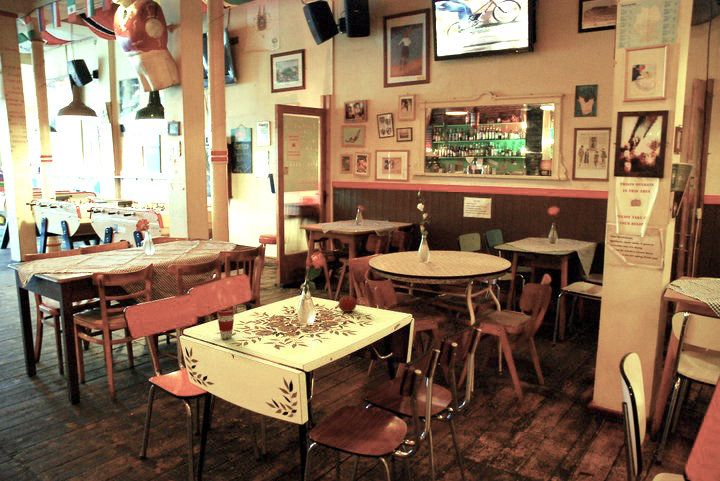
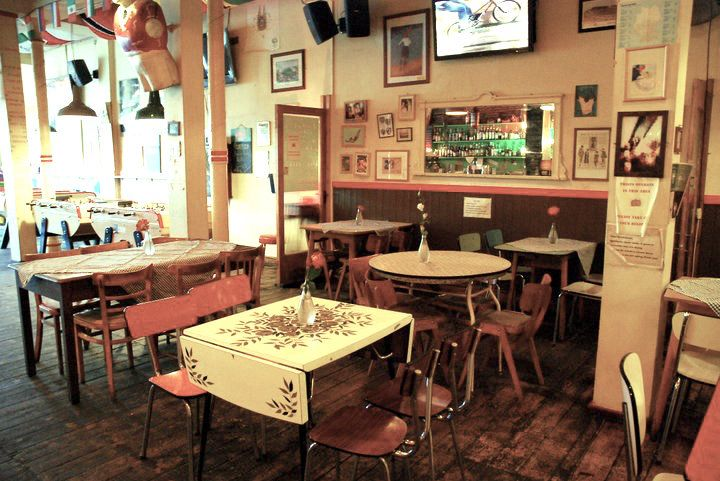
- apple [338,295,357,313]
- coffee cup [216,308,236,340]
